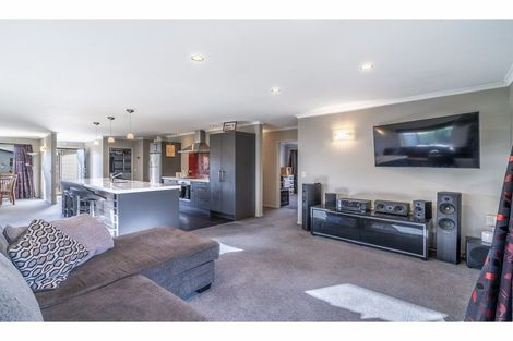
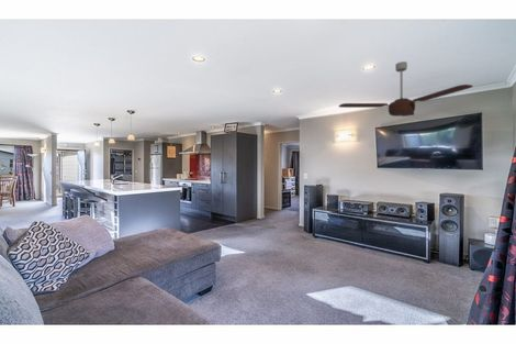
+ ceiling fan [337,60,474,118]
